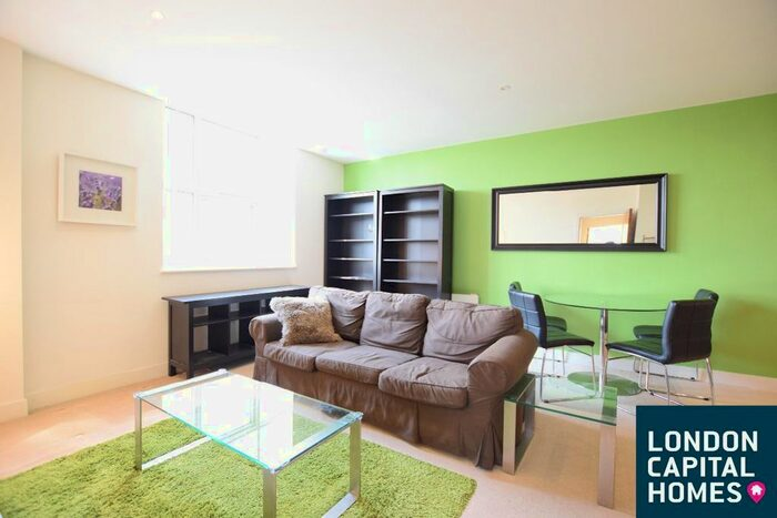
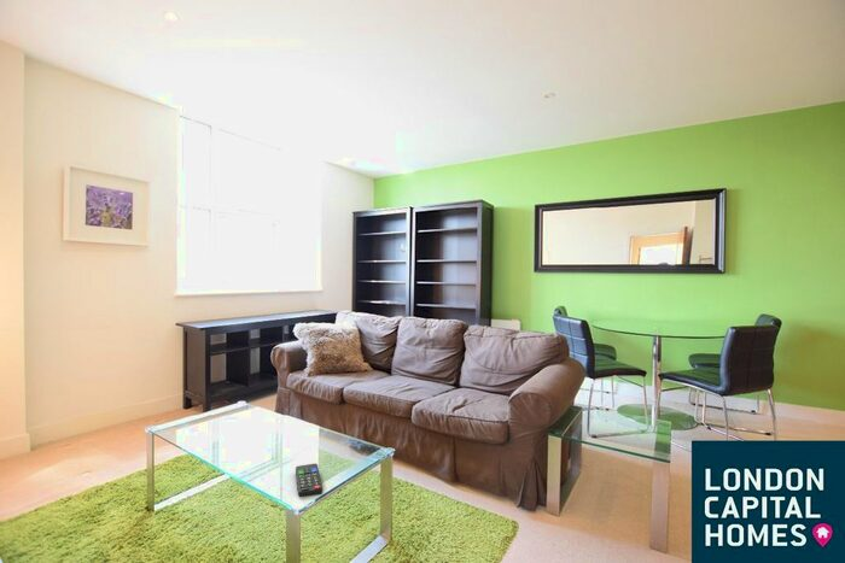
+ remote control [295,463,324,498]
